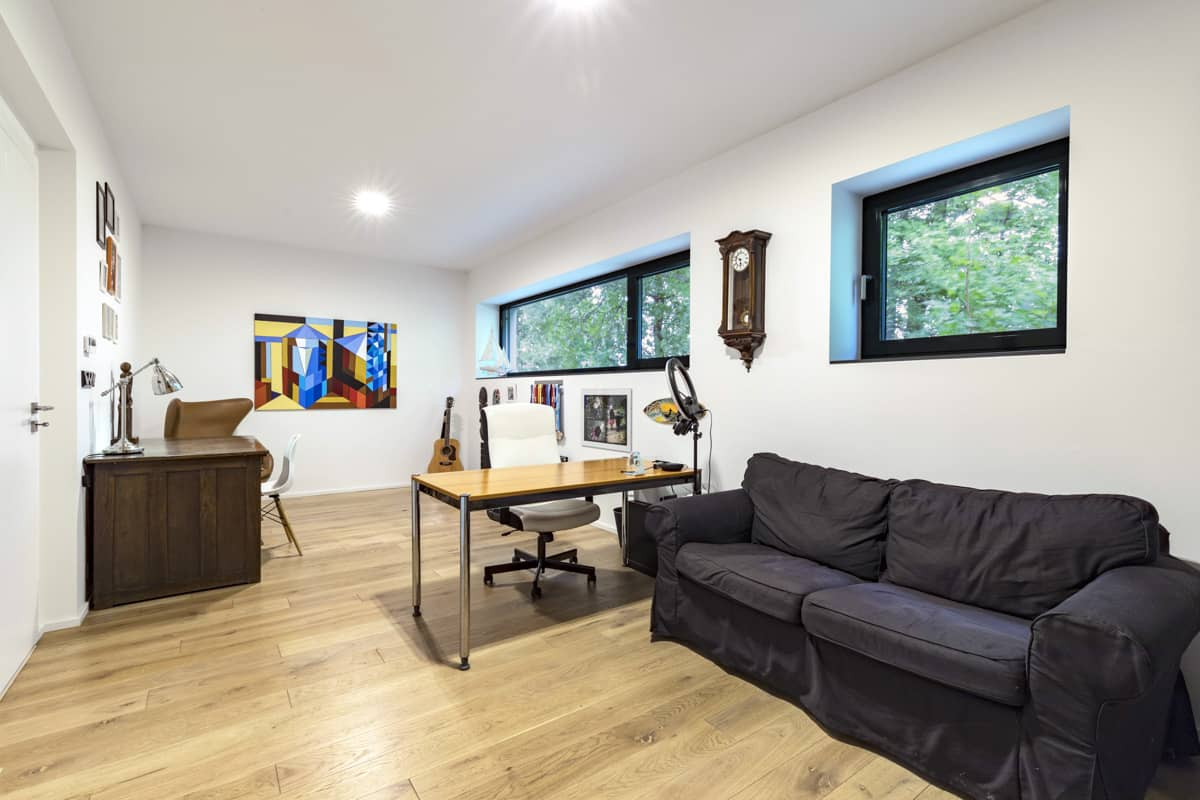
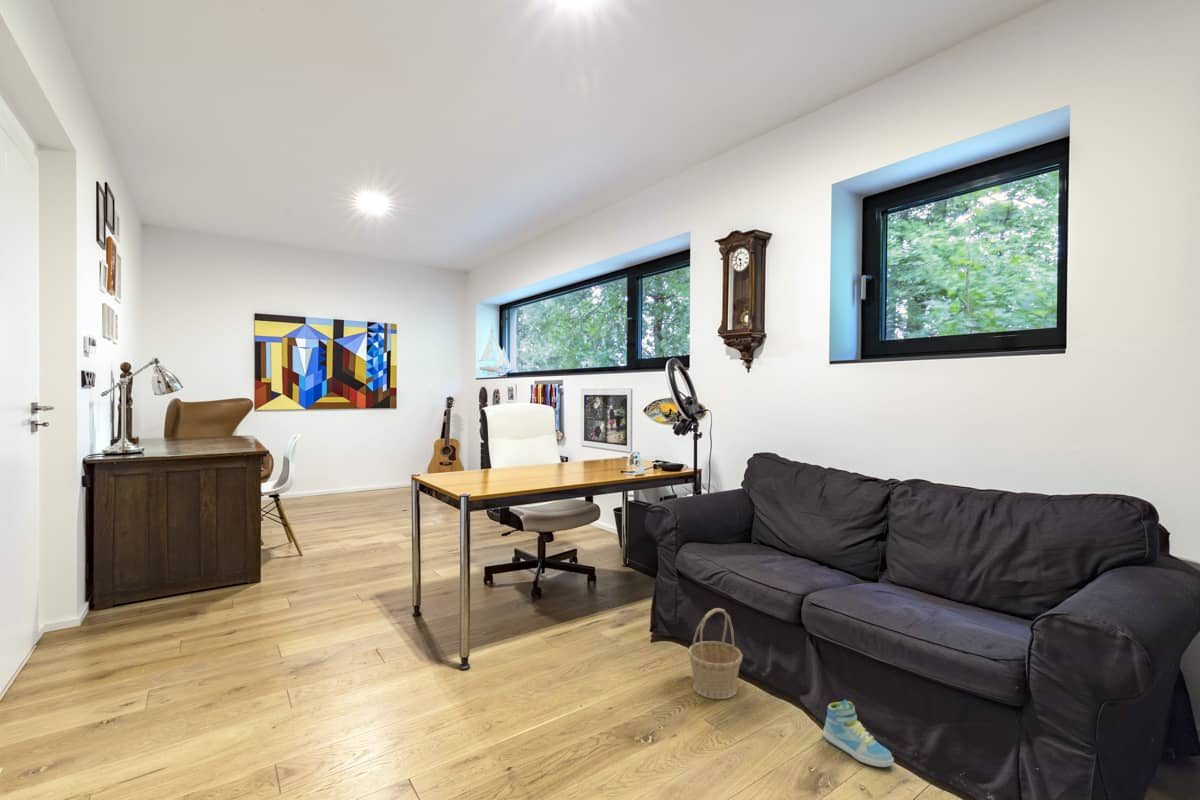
+ basket [687,607,744,700]
+ sneaker [822,698,895,768]
